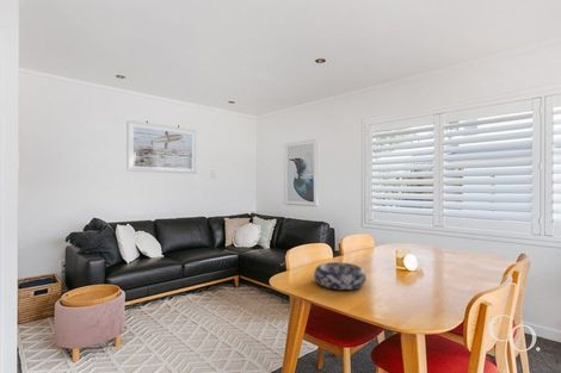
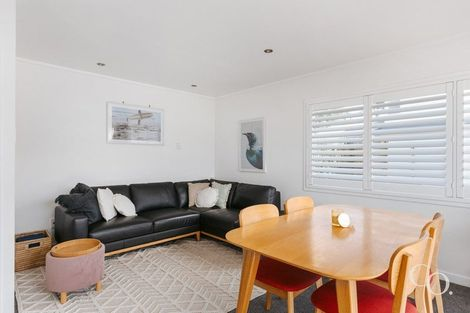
- decorative bowl [313,261,368,291]
